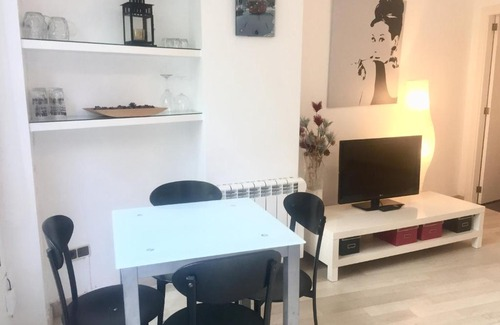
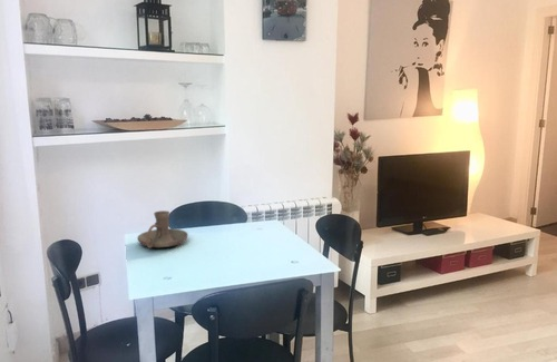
+ candle holder [136,209,189,250]
